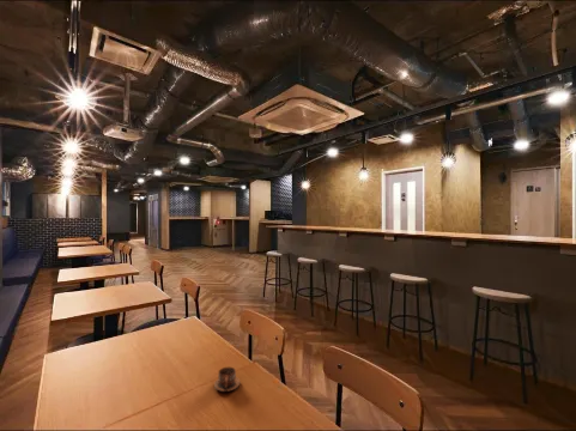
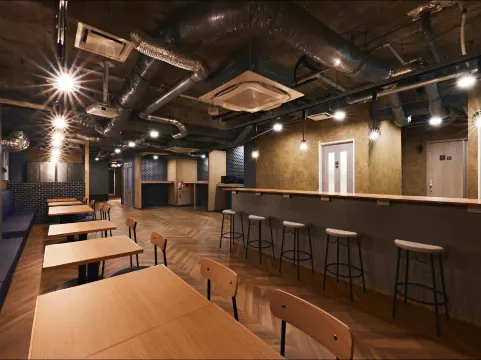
- cup [213,366,241,393]
